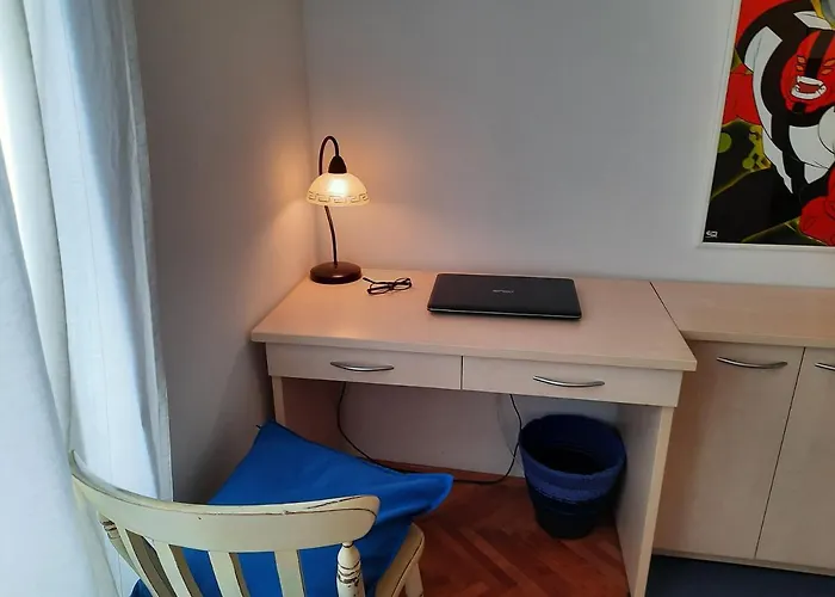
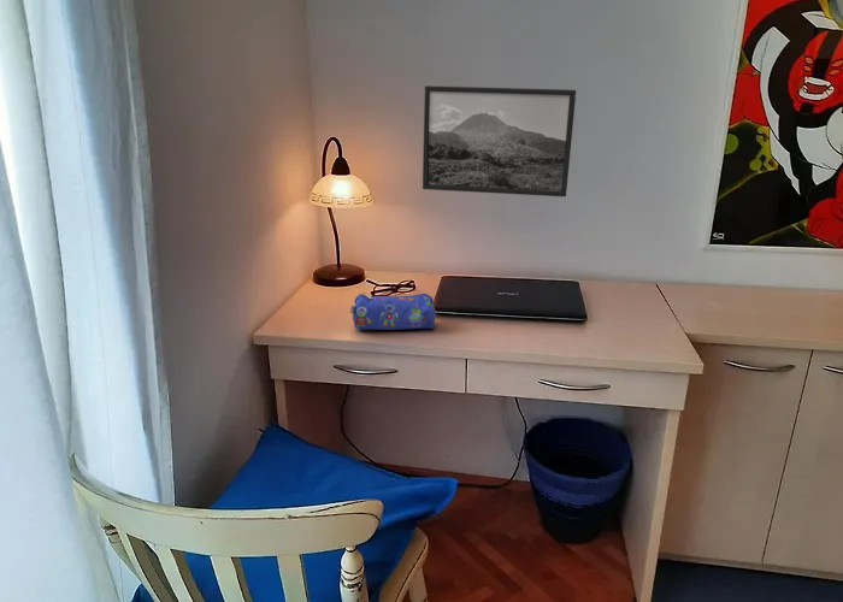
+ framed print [421,84,577,197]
+ pencil case [349,291,437,331]
